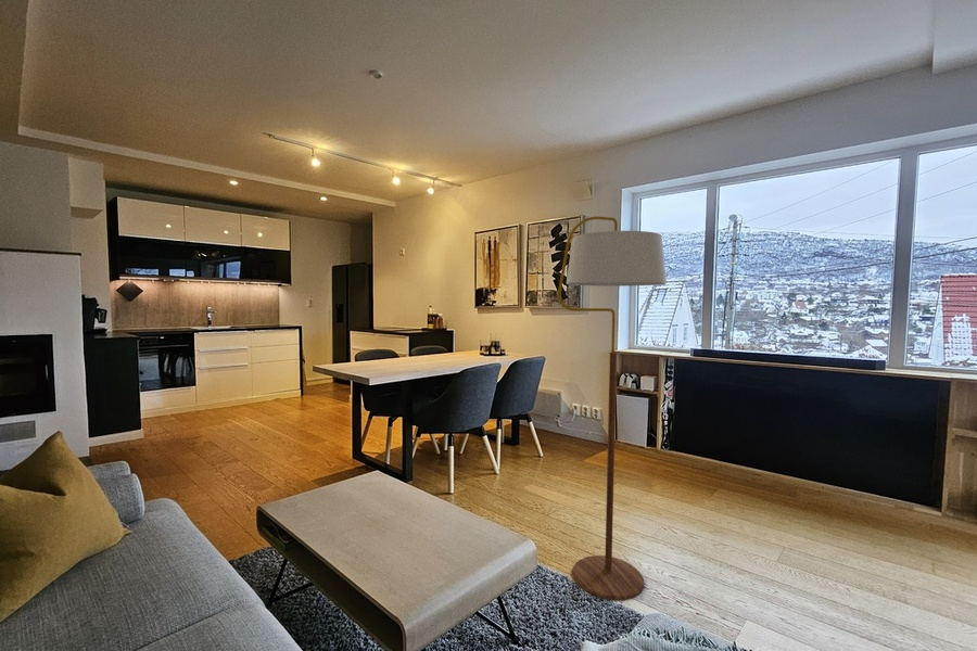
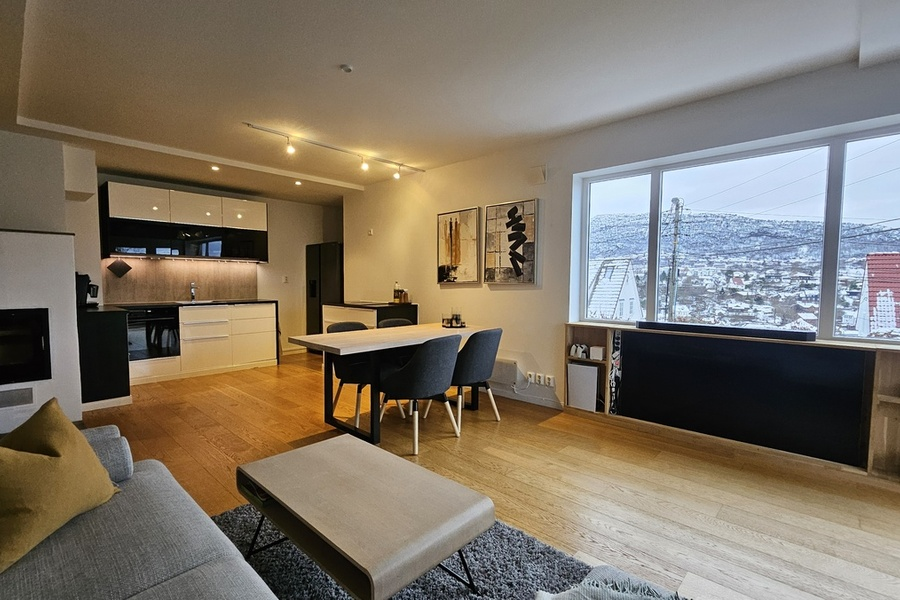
- floor lamp [557,216,668,601]
